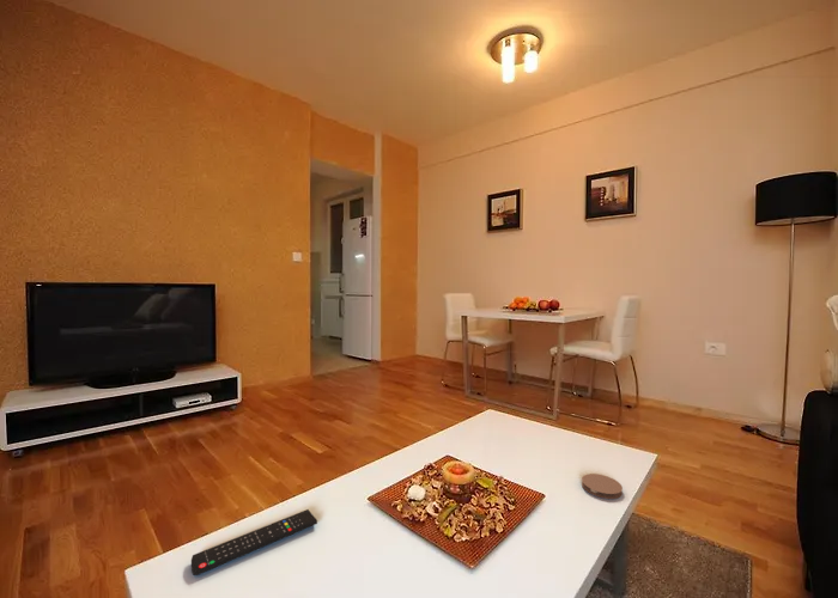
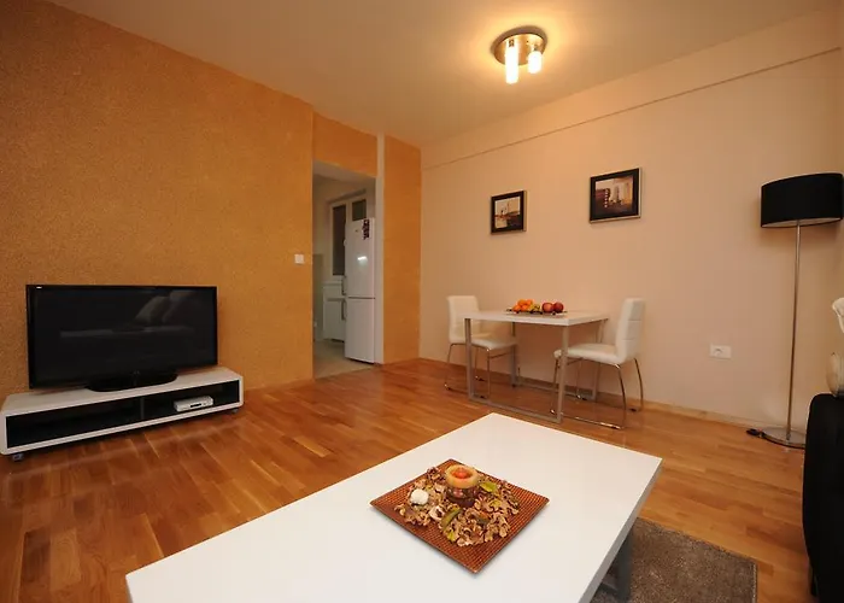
- coaster [581,472,624,500]
- remote control [190,508,318,576]
